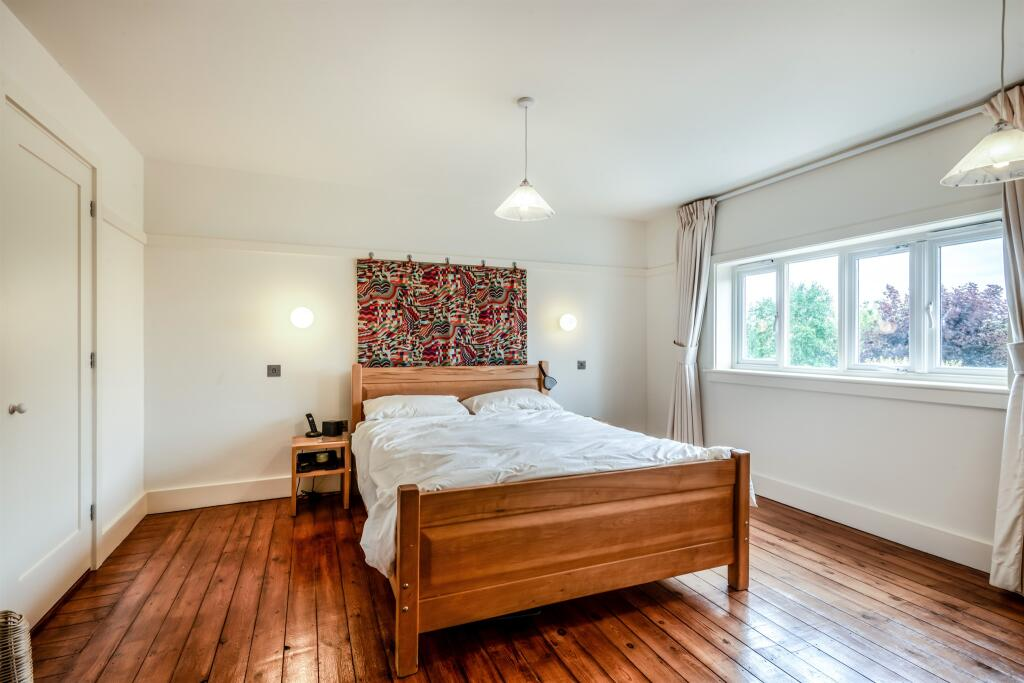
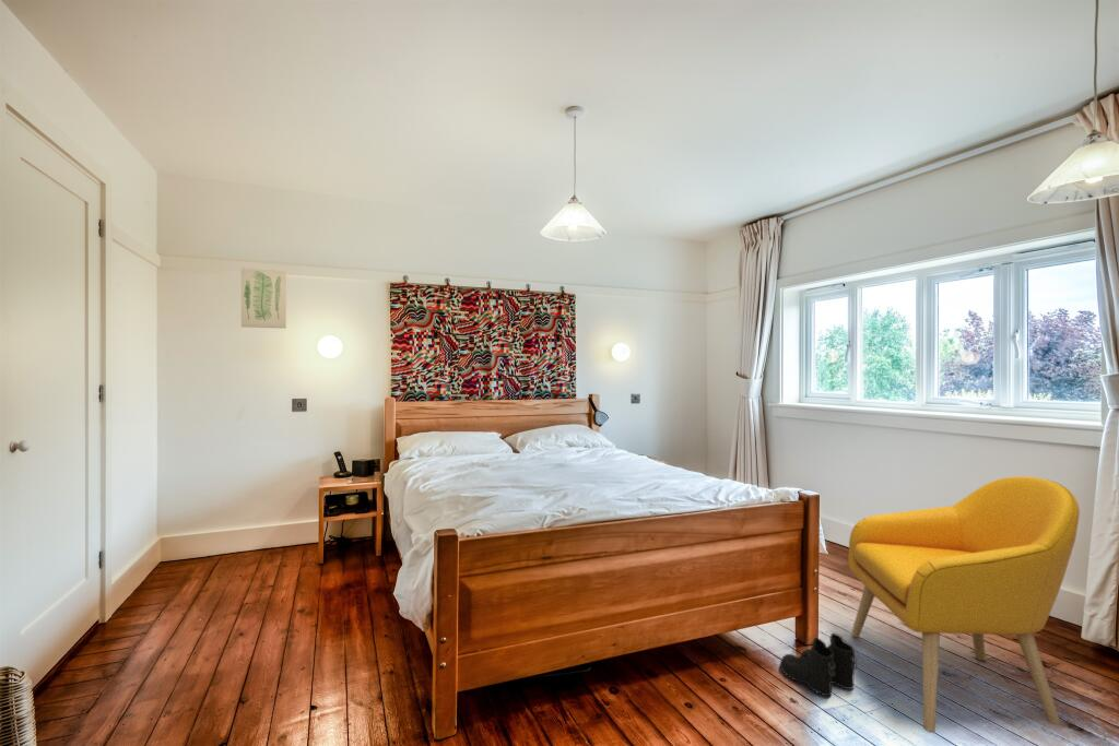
+ armchair [847,475,1081,733]
+ boots [778,632,859,697]
+ wall art [240,268,287,330]
